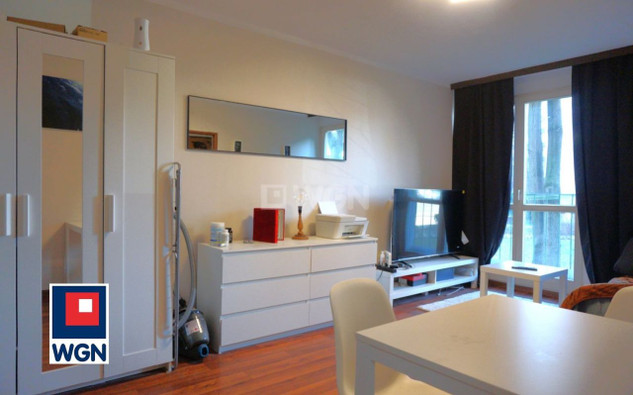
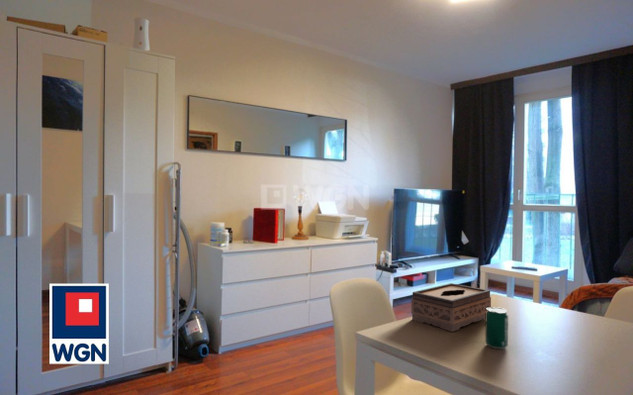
+ beverage can [484,306,509,350]
+ tissue box [410,282,492,333]
